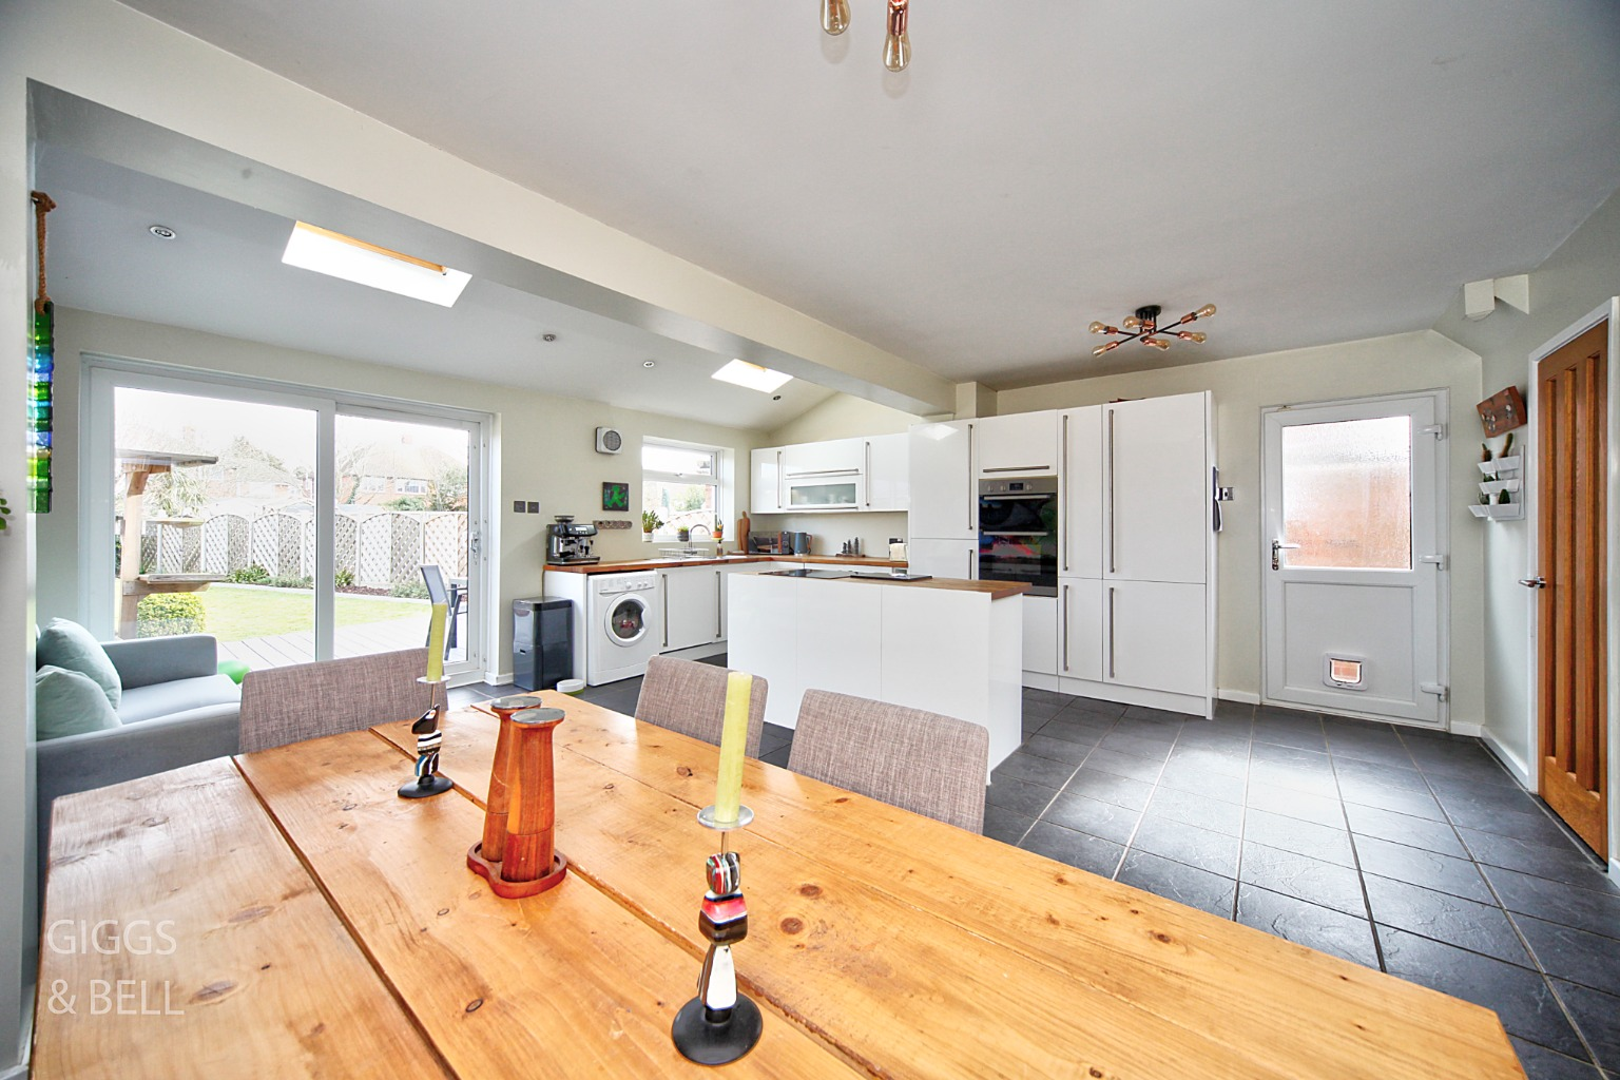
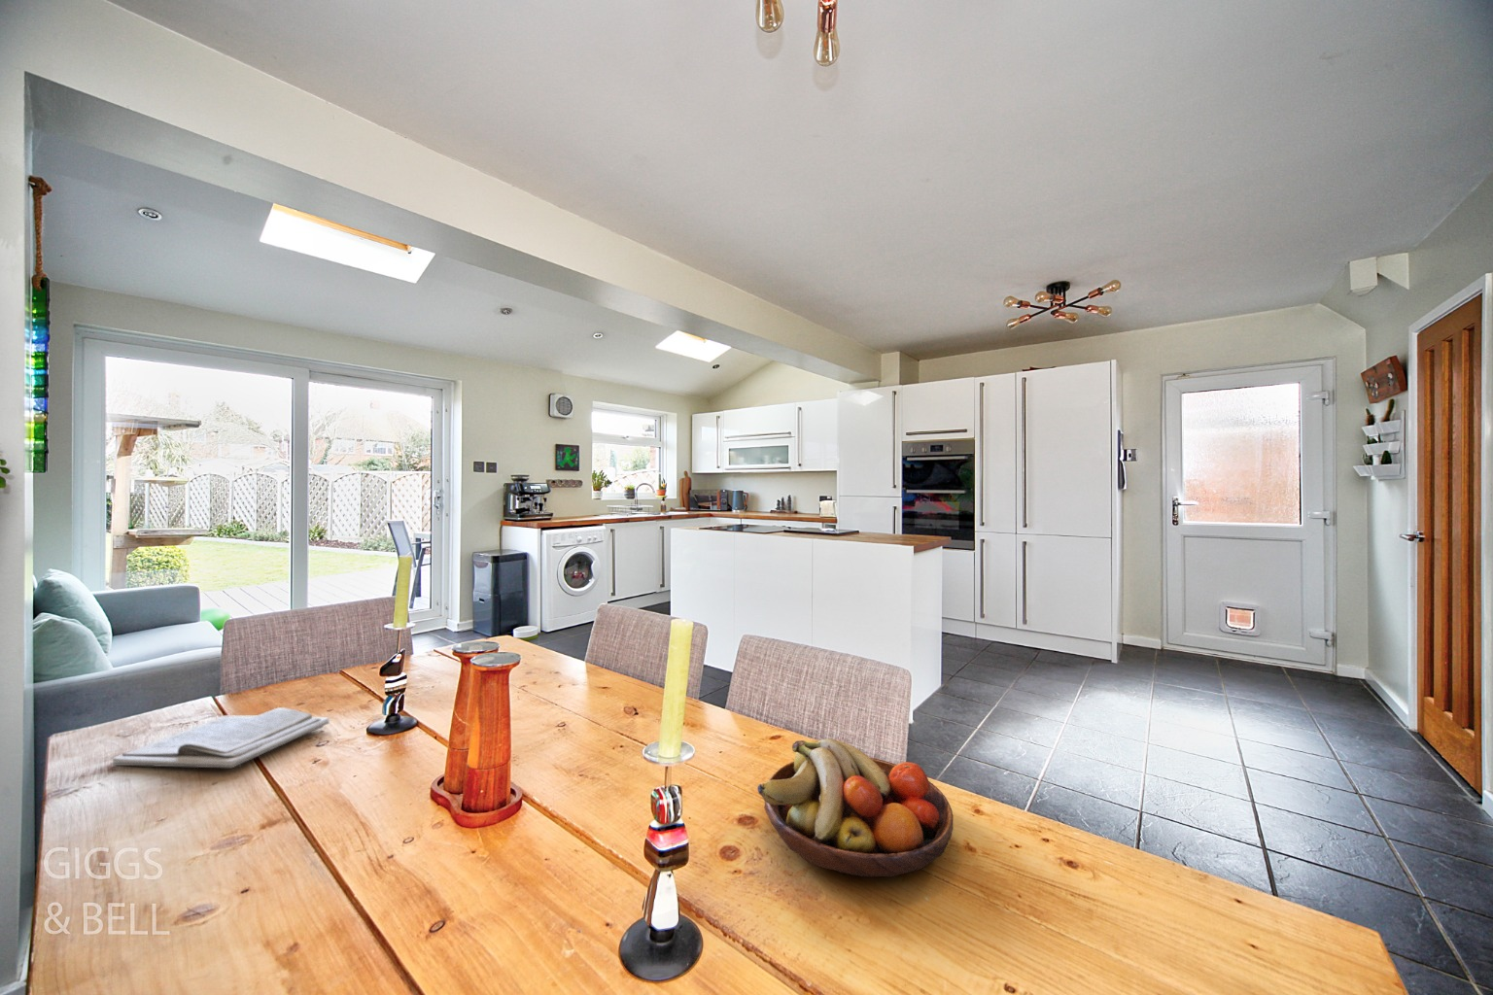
+ fruit bowl [756,737,954,878]
+ book [112,706,330,768]
